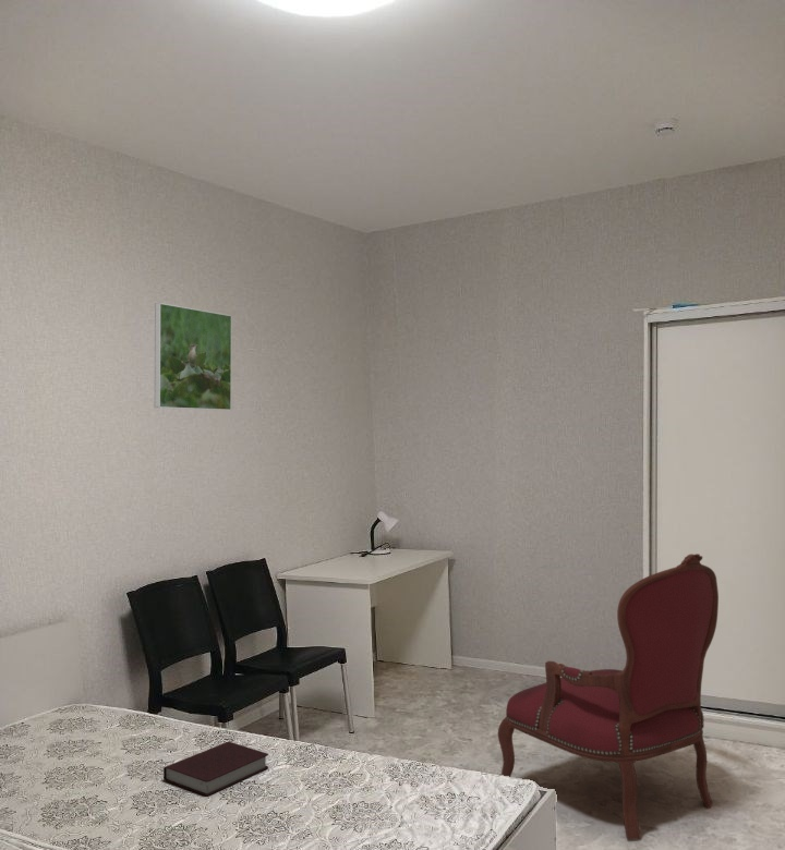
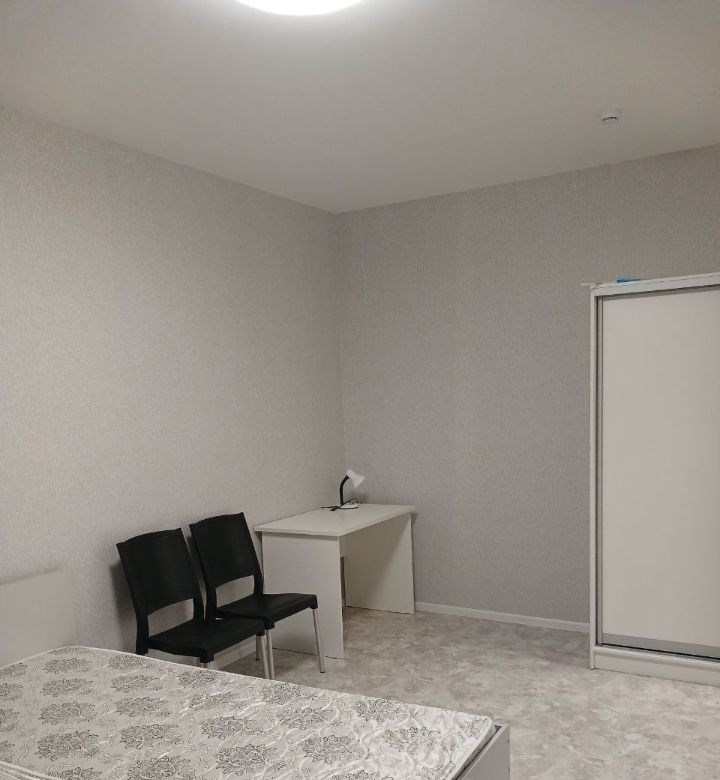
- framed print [154,302,232,412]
- armchair [497,552,720,841]
- book [162,741,269,797]
